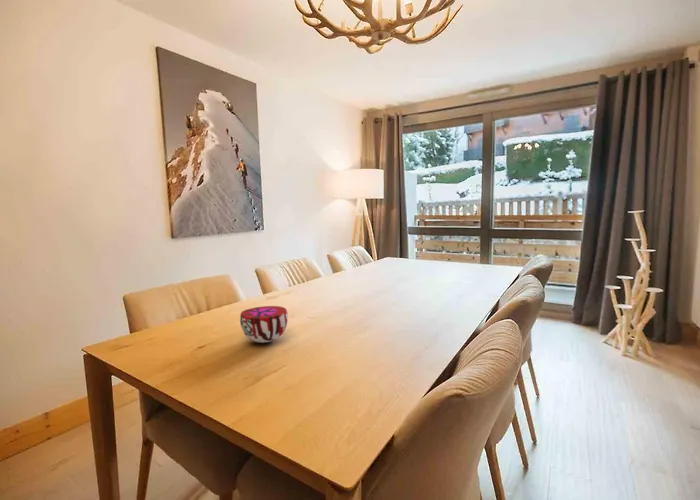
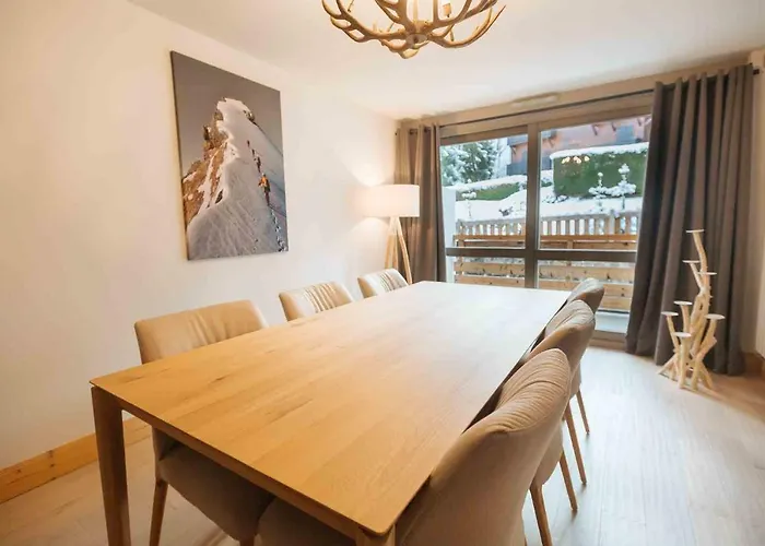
- decorative bowl [239,305,289,344]
